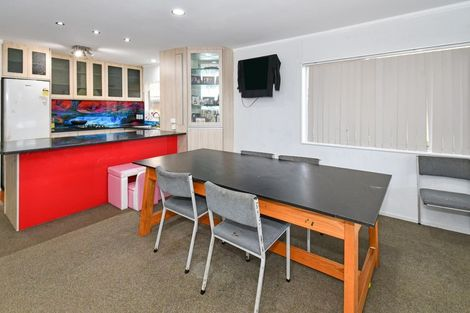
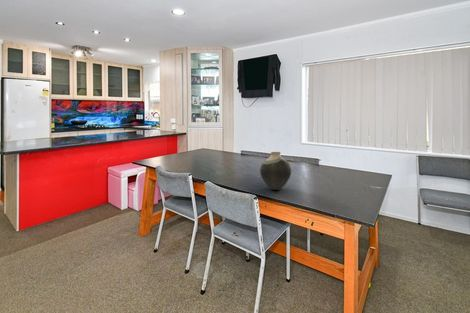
+ vase [259,151,292,191]
